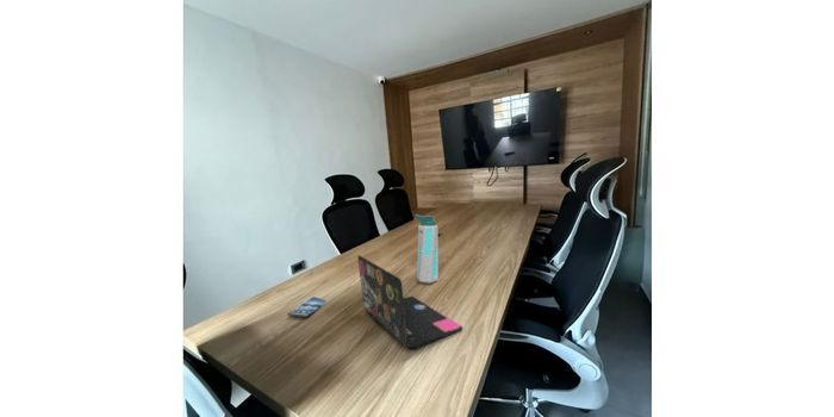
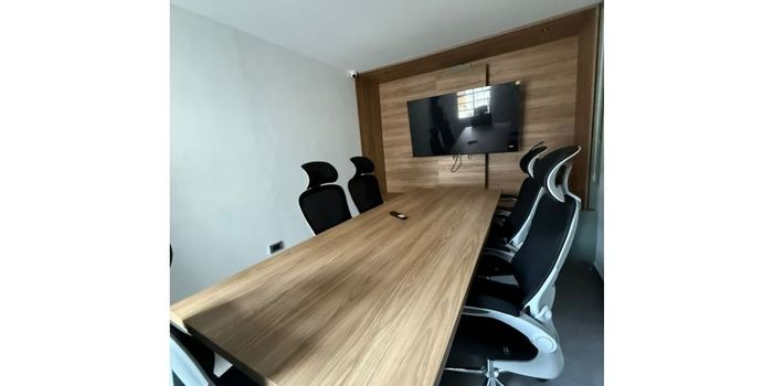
- laptop [356,254,463,350]
- smartphone [286,295,326,318]
- water bottle [413,213,440,285]
